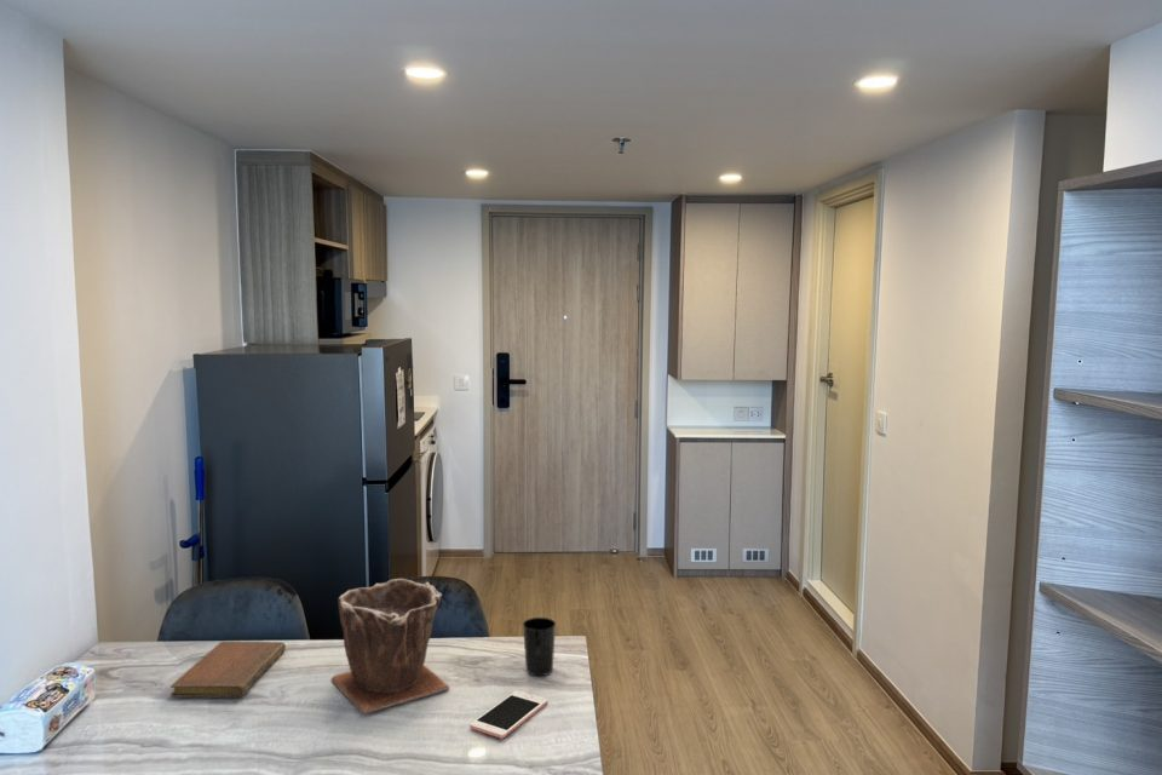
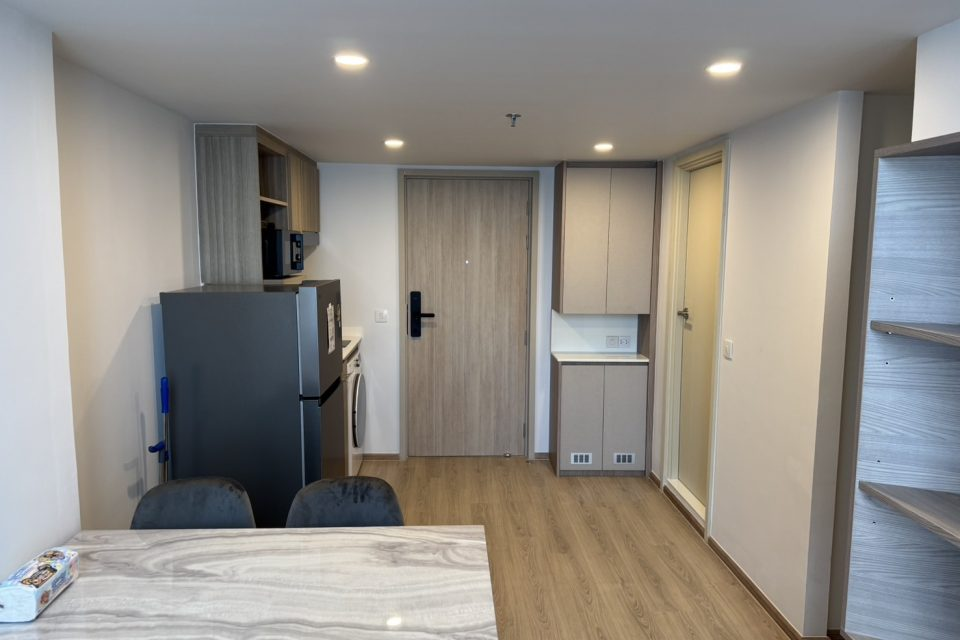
- cup [522,616,557,677]
- cell phone [470,689,548,740]
- plant pot [330,578,451,716]
- notebook [169,641,287,699]
